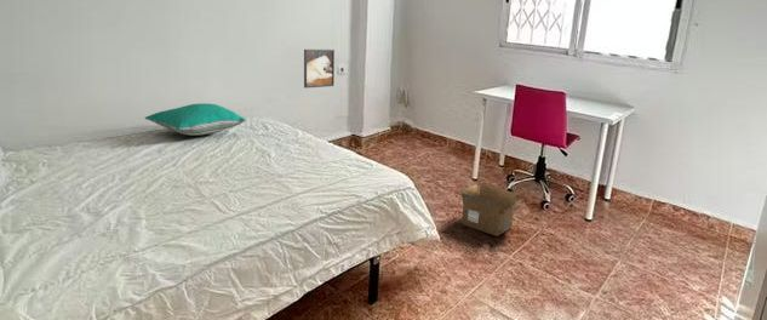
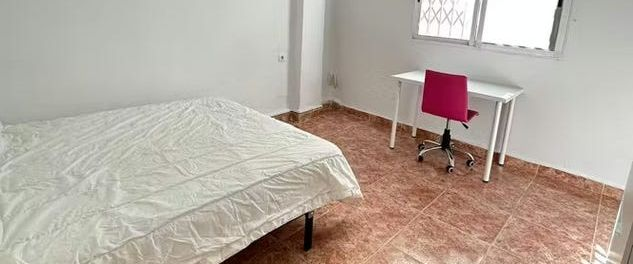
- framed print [303,48,336,88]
- cardboard box [459,183,525,238]
- pillow [144,102,247,137]
